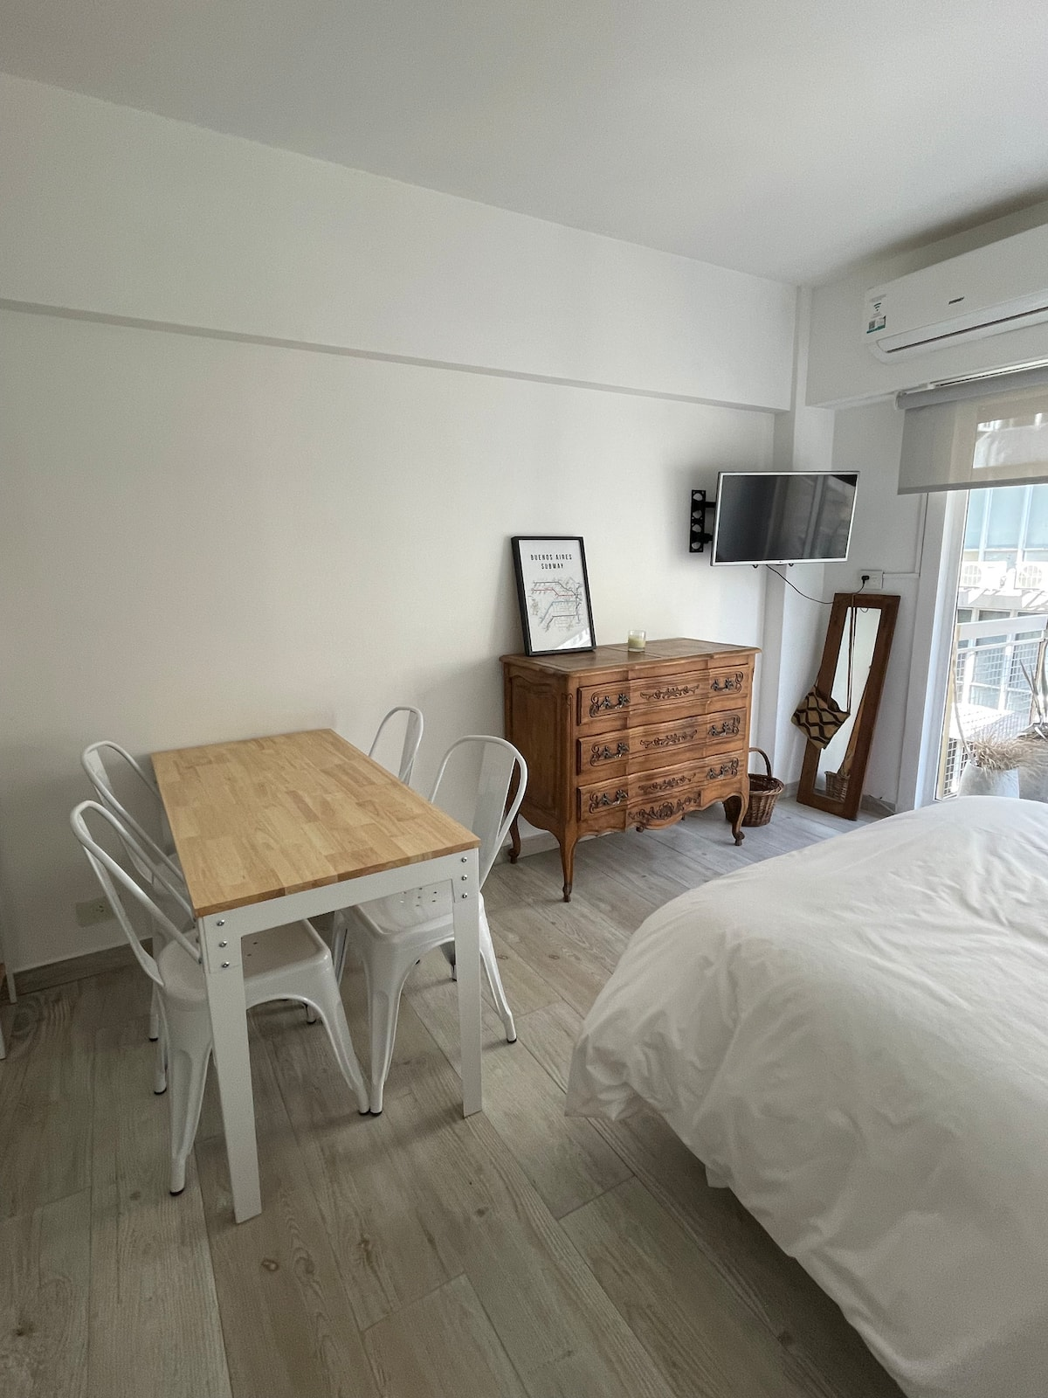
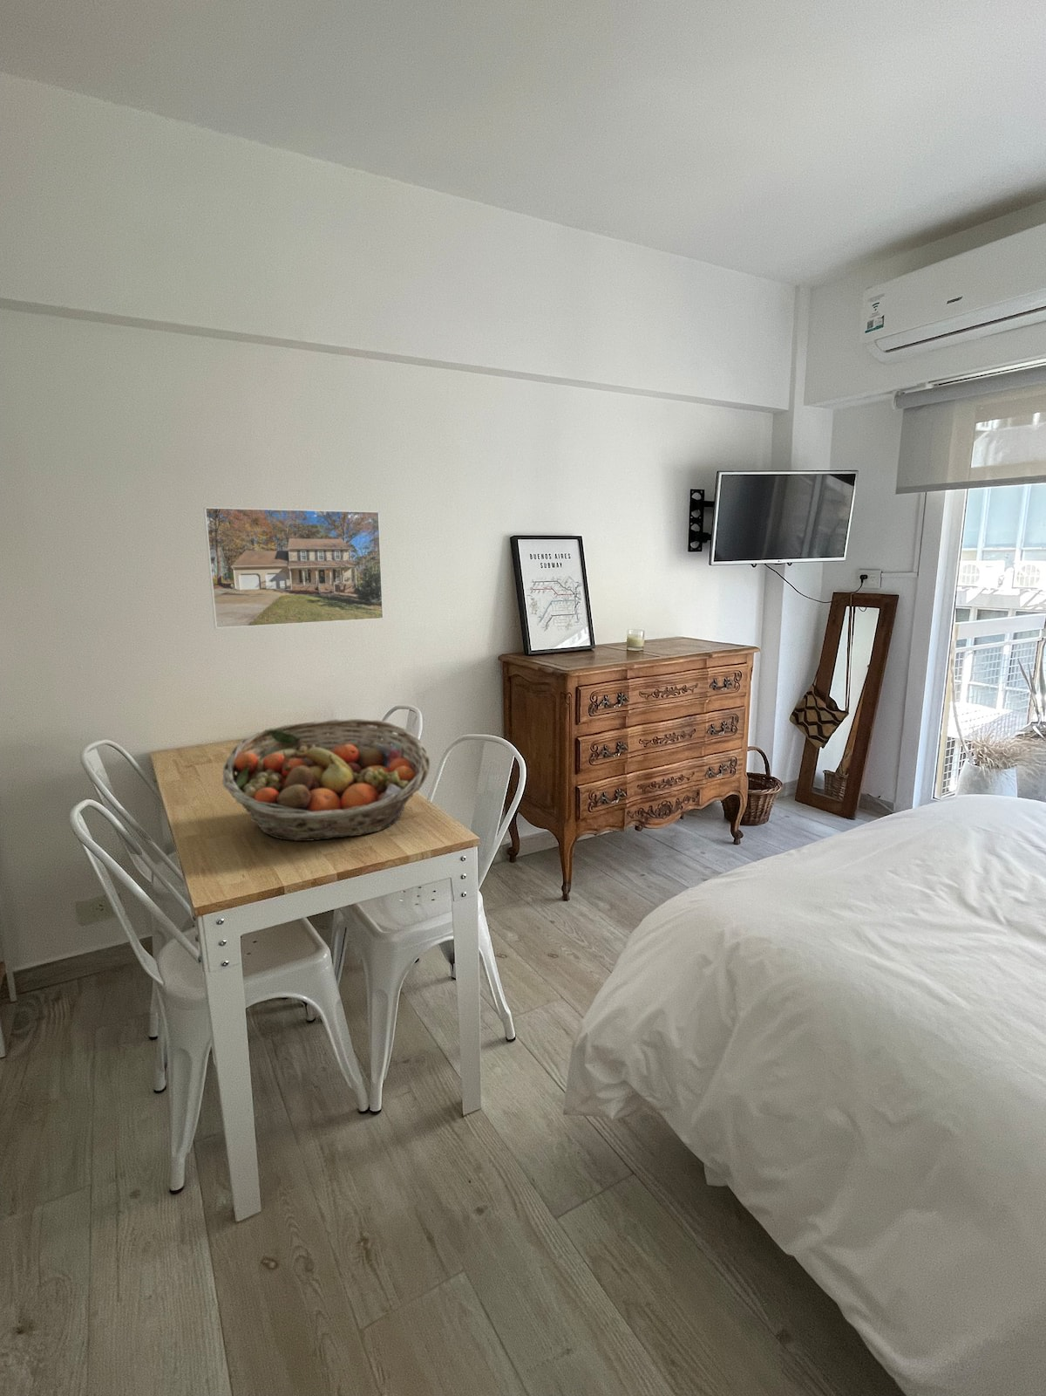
+ fruit basket [222,718,431,842]
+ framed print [202,506,385,629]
